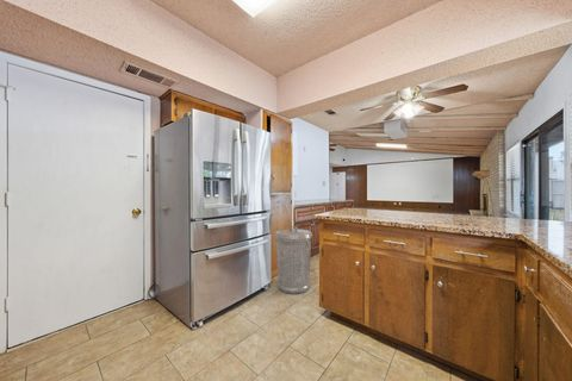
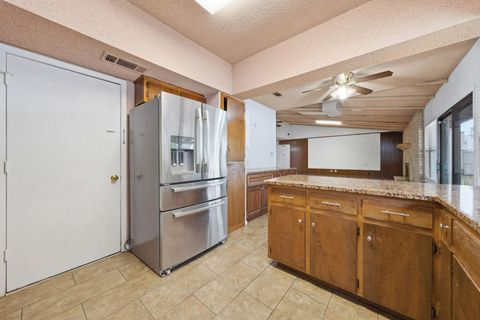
- trash can [274,225,313,295]
